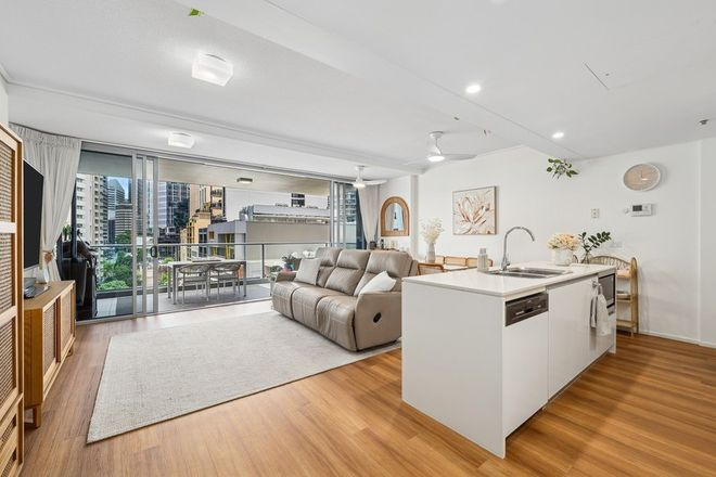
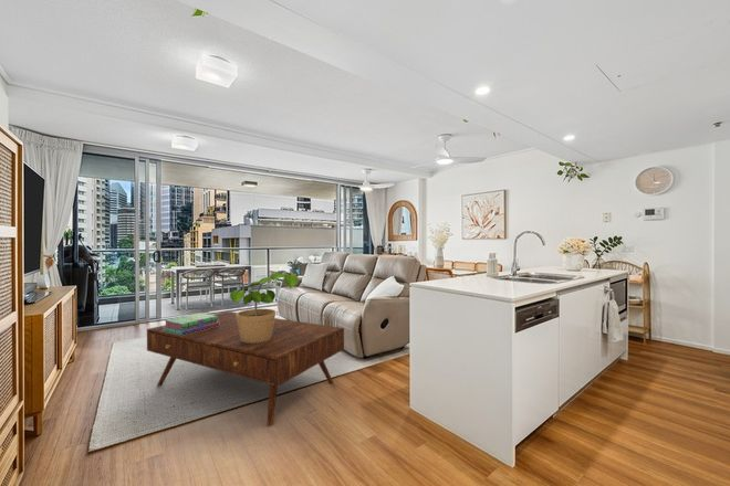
+ stack of books [163,313,219,336]
+ coffee table [146,310,345,426]
+ potted plant [229,271,305,342]
